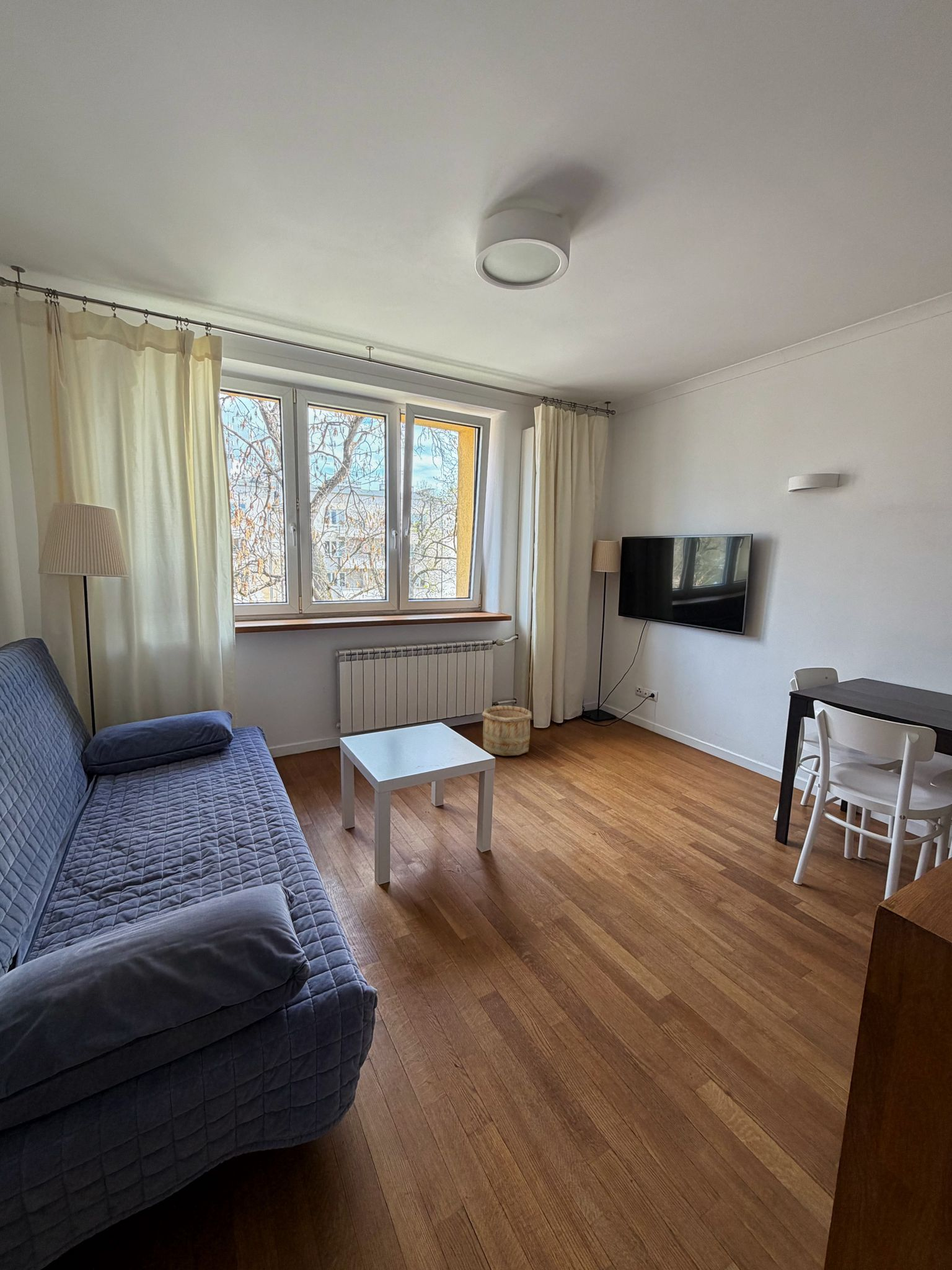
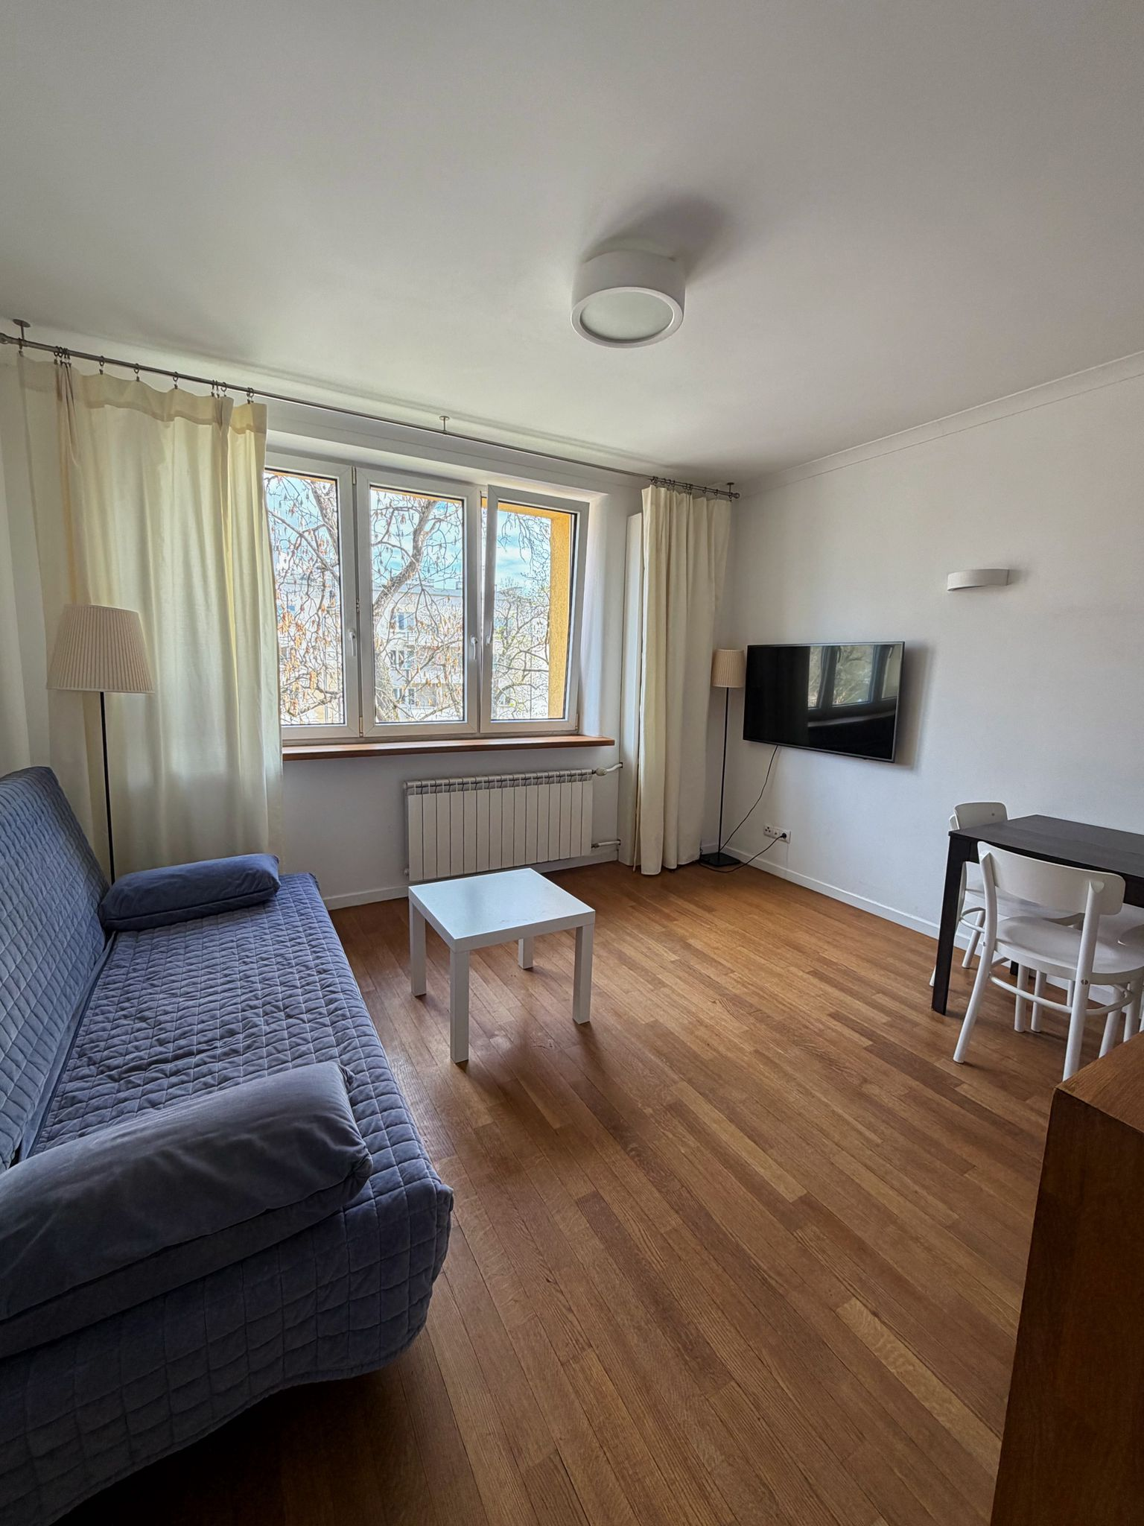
- wooden bucket [482,705,532,757]
